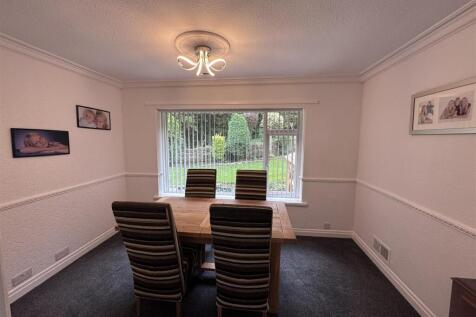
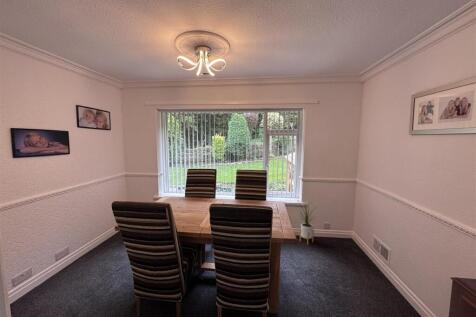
+ house plant [298,197,320,246]
